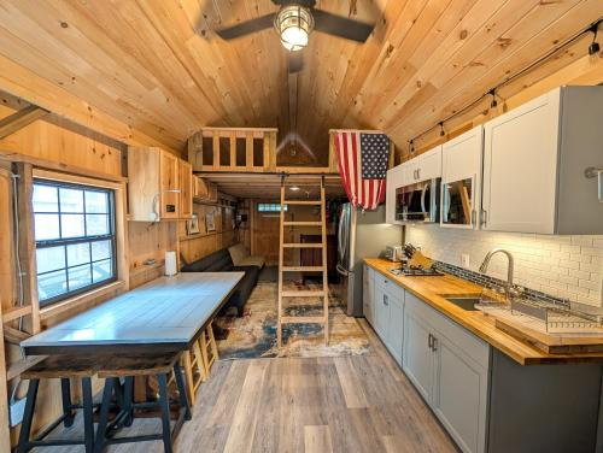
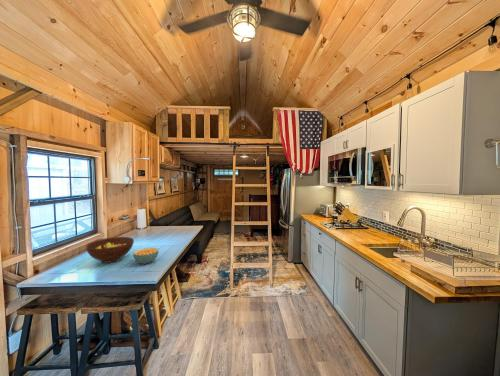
+ fruit bowl [85,236,135,264]
+ cereal bowl [132,247,160,265]
